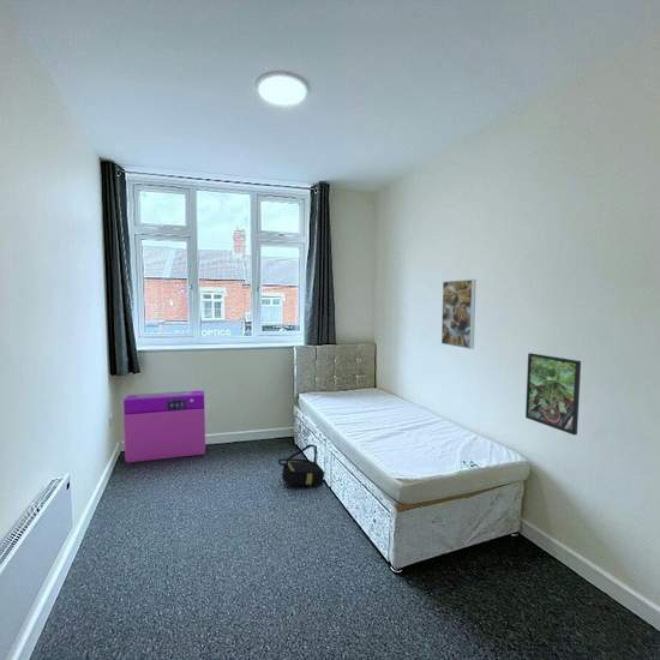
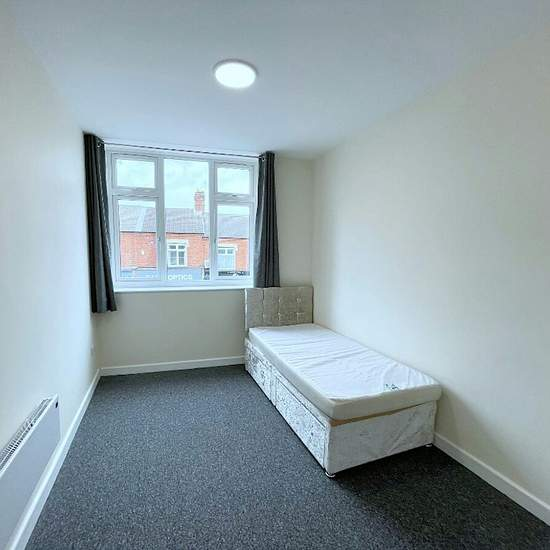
- air purifier [122,390,206,463]
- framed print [524,352,582,437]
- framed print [440,278,476,350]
- backpack [277,443,325,488]
